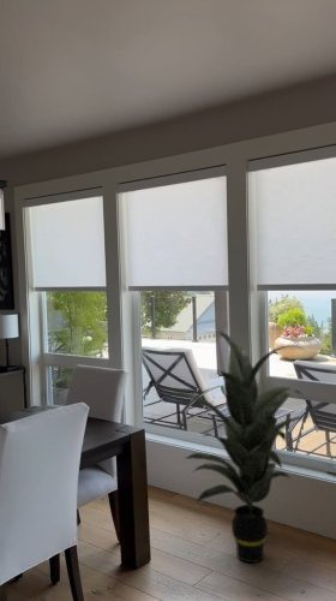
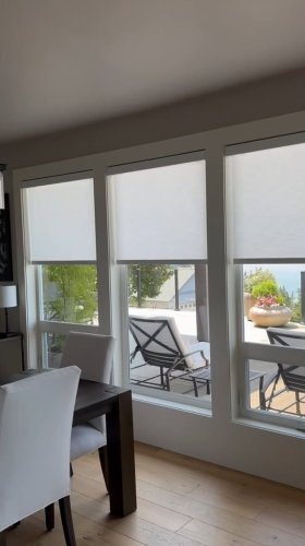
- indoor plant [164,331,306,564]
